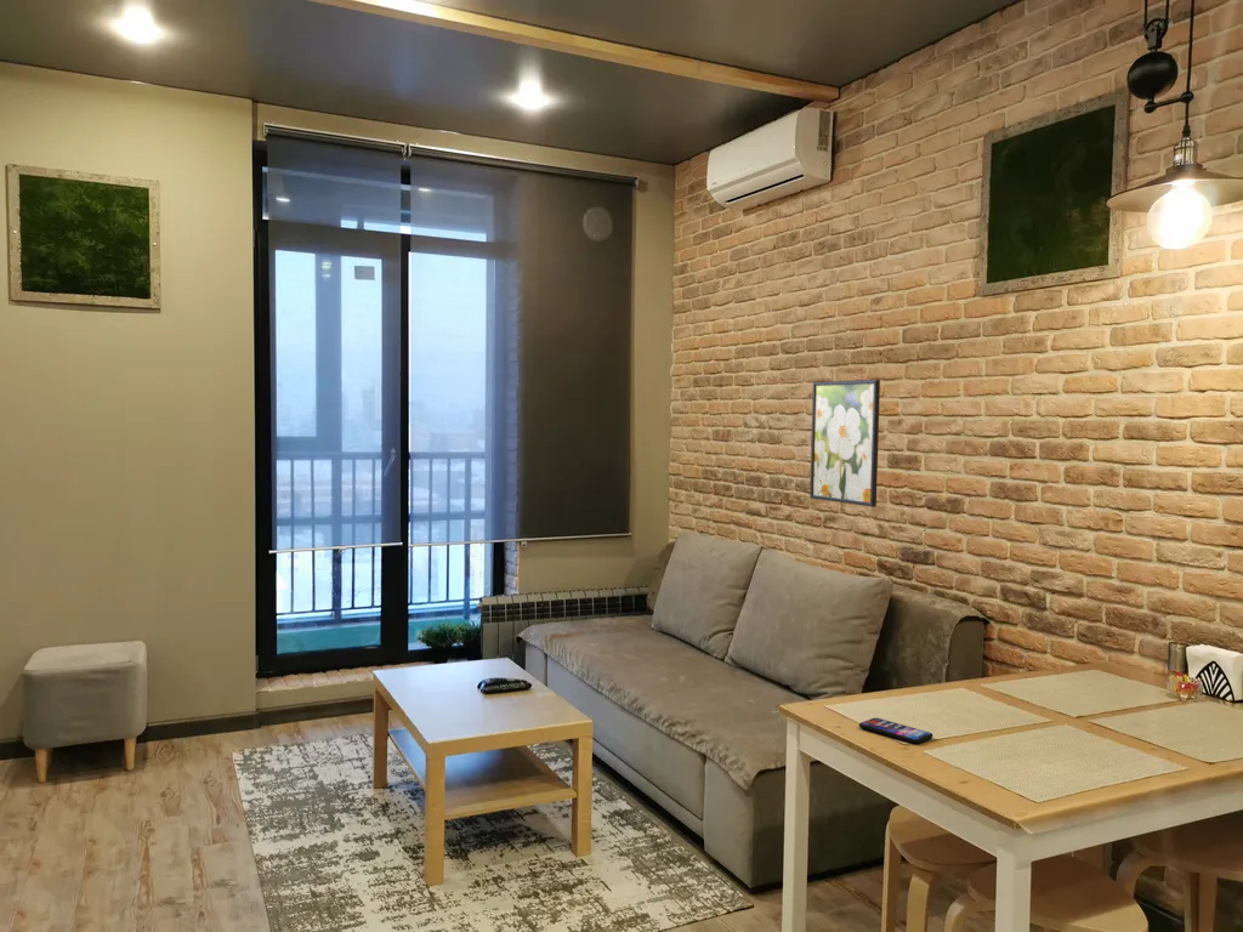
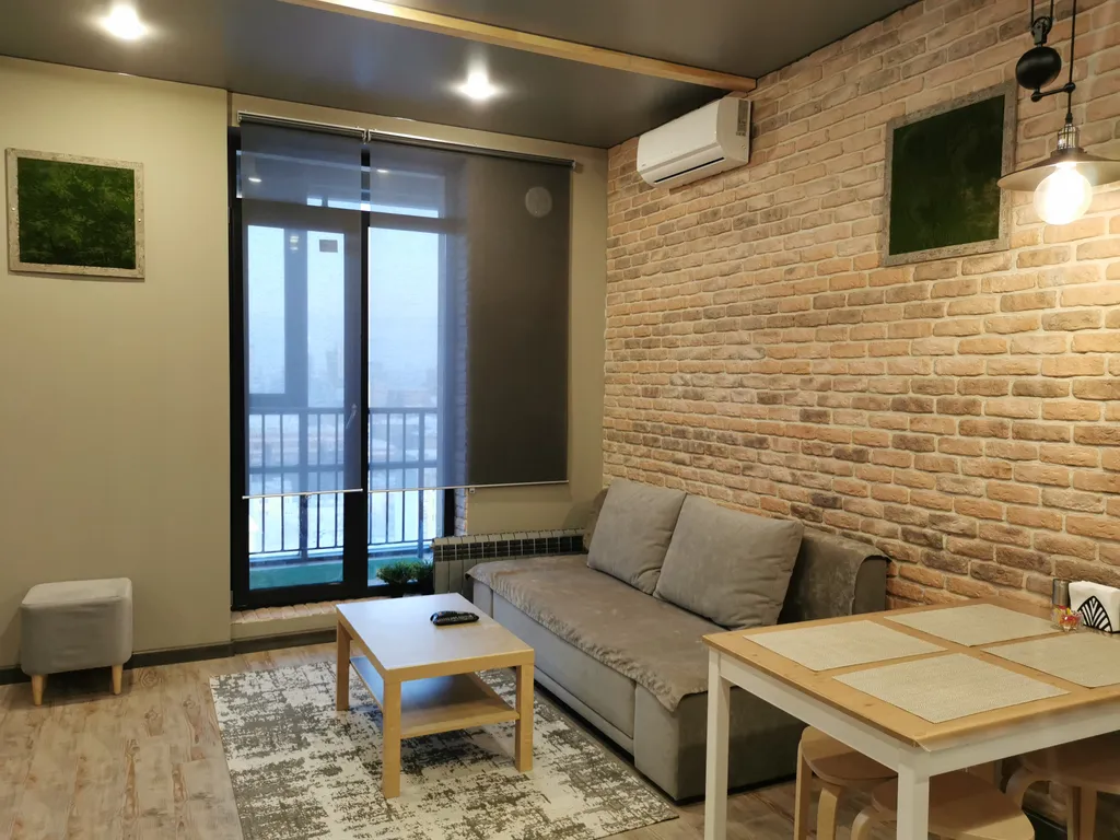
- smartphone [858,717,933,745]
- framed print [808,379,881,508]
